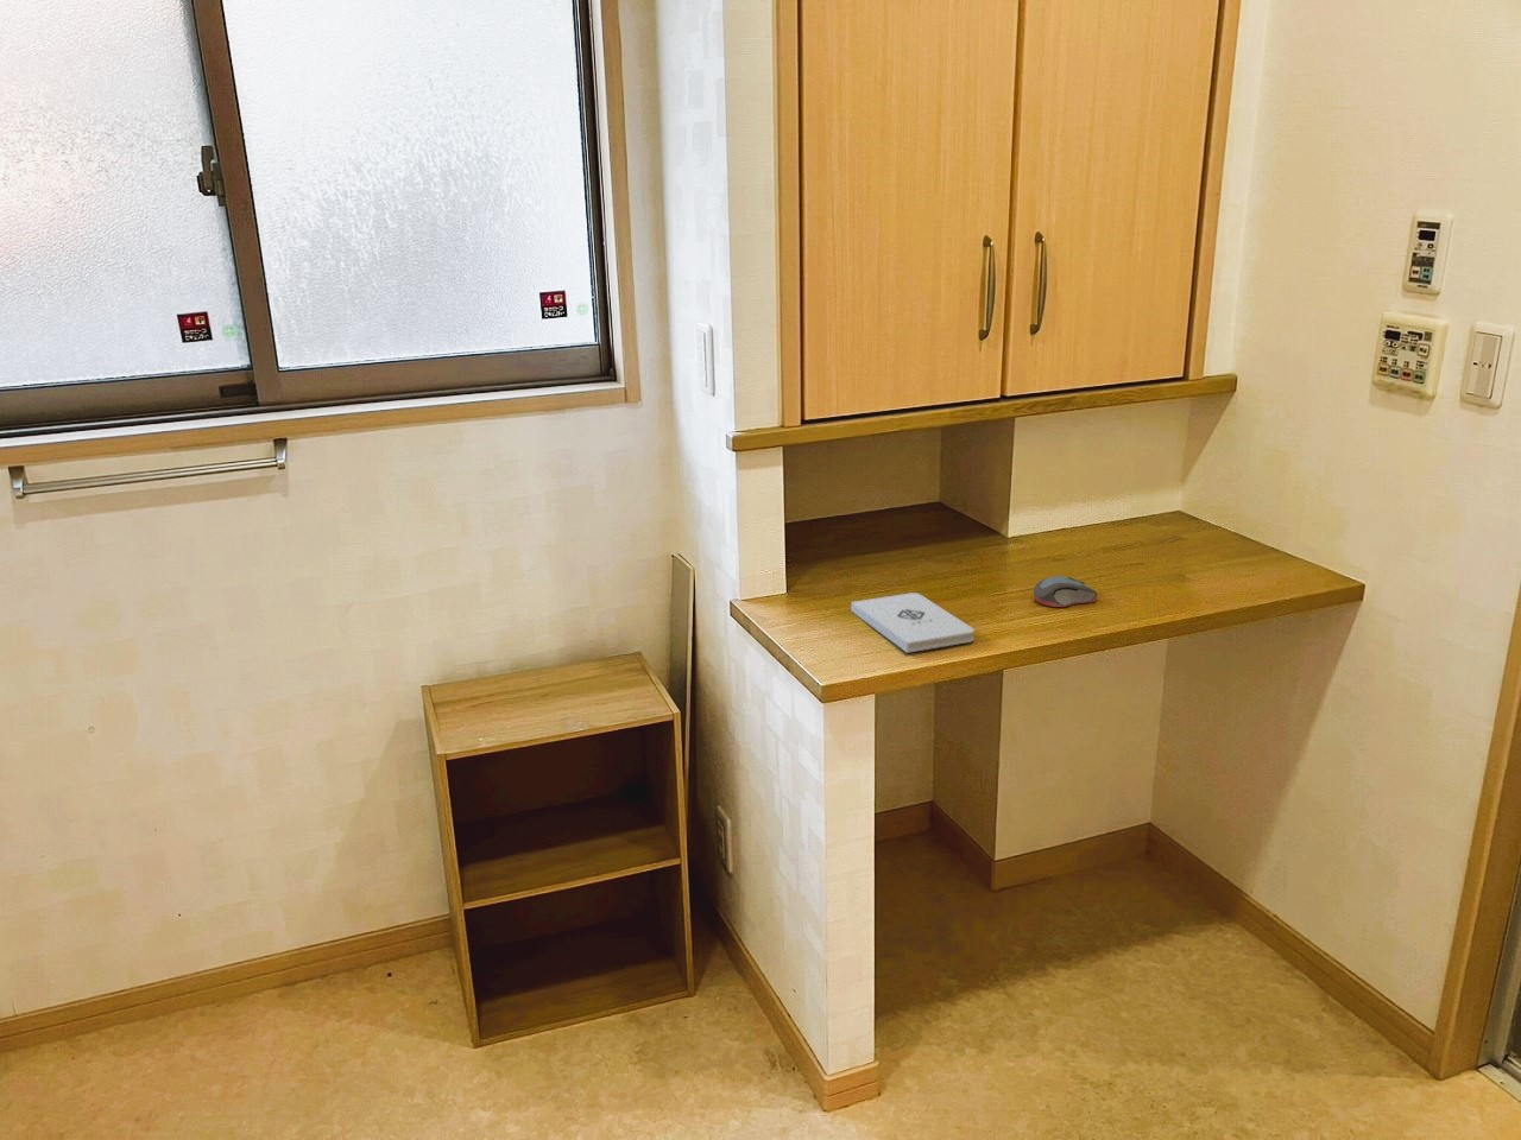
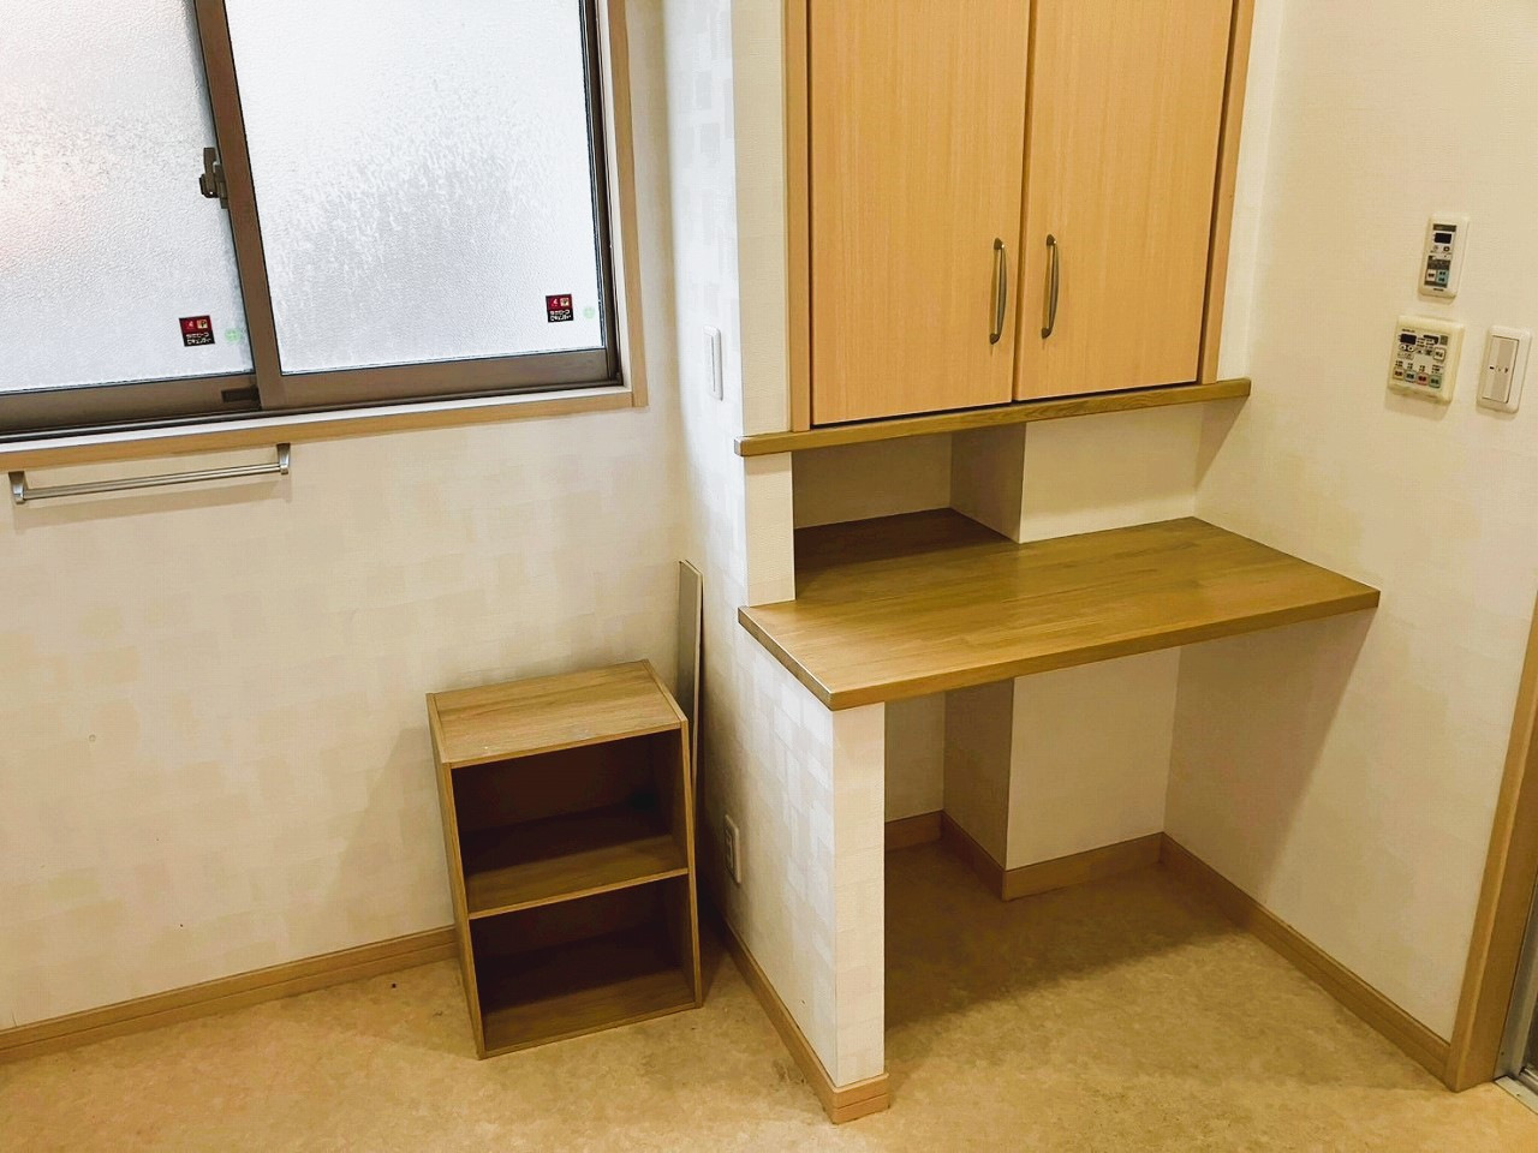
- computer mouse [1032,575,1098,608]
- notepad [849,592,976,654]
